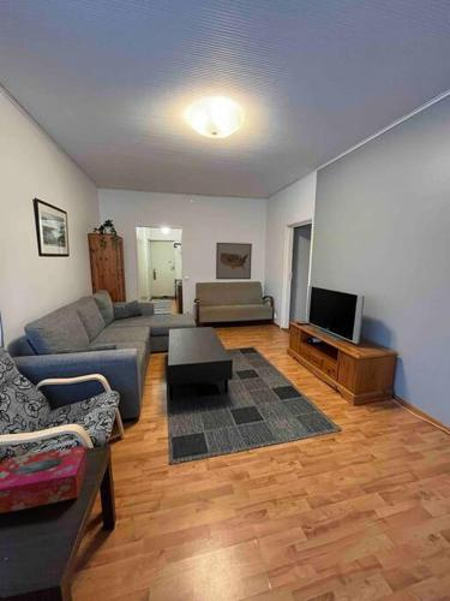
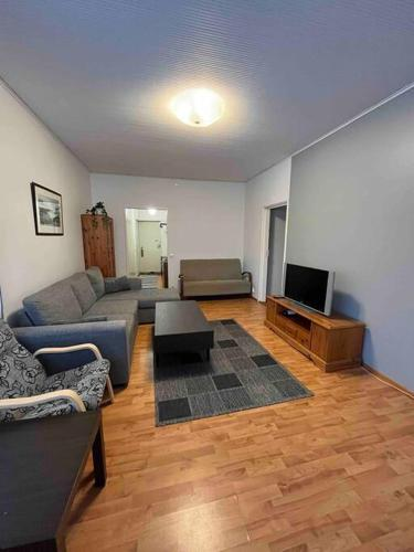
- tissue box [0,445,88,514]
- wall art [215,242,253,280]
